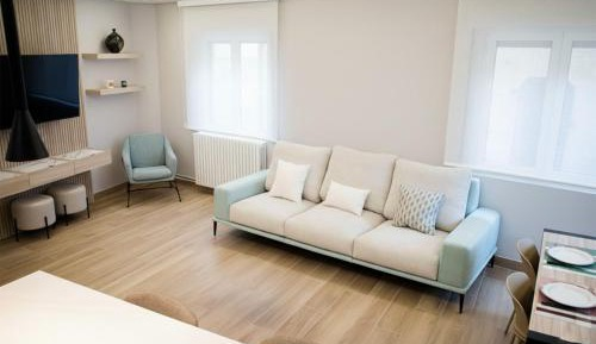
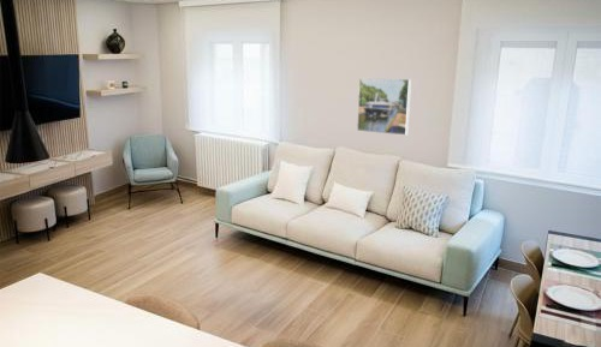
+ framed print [356,77,412,137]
